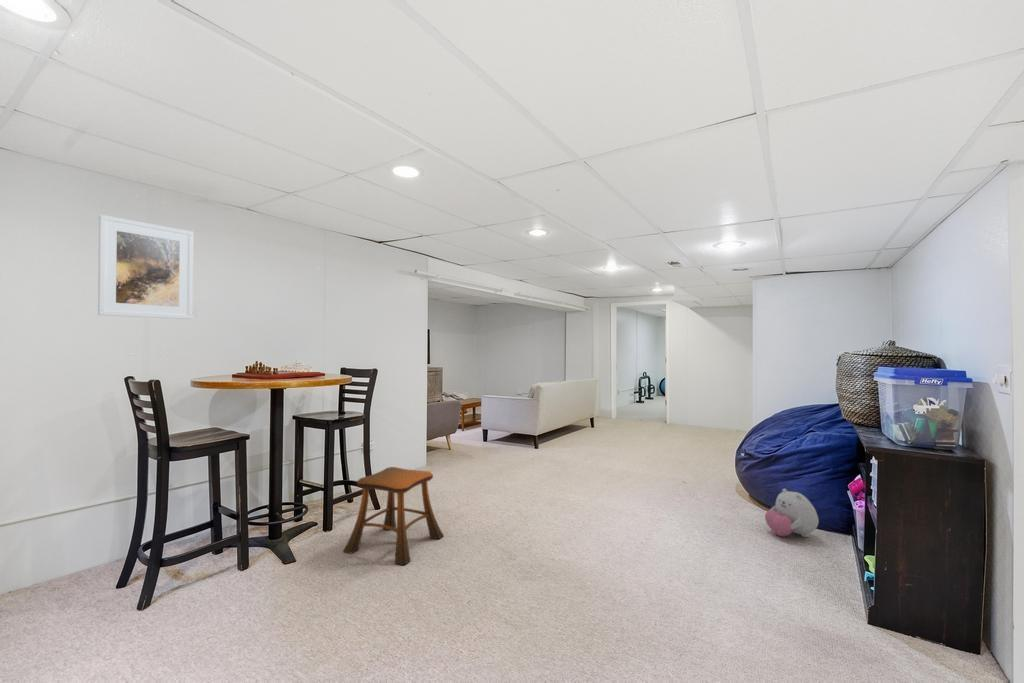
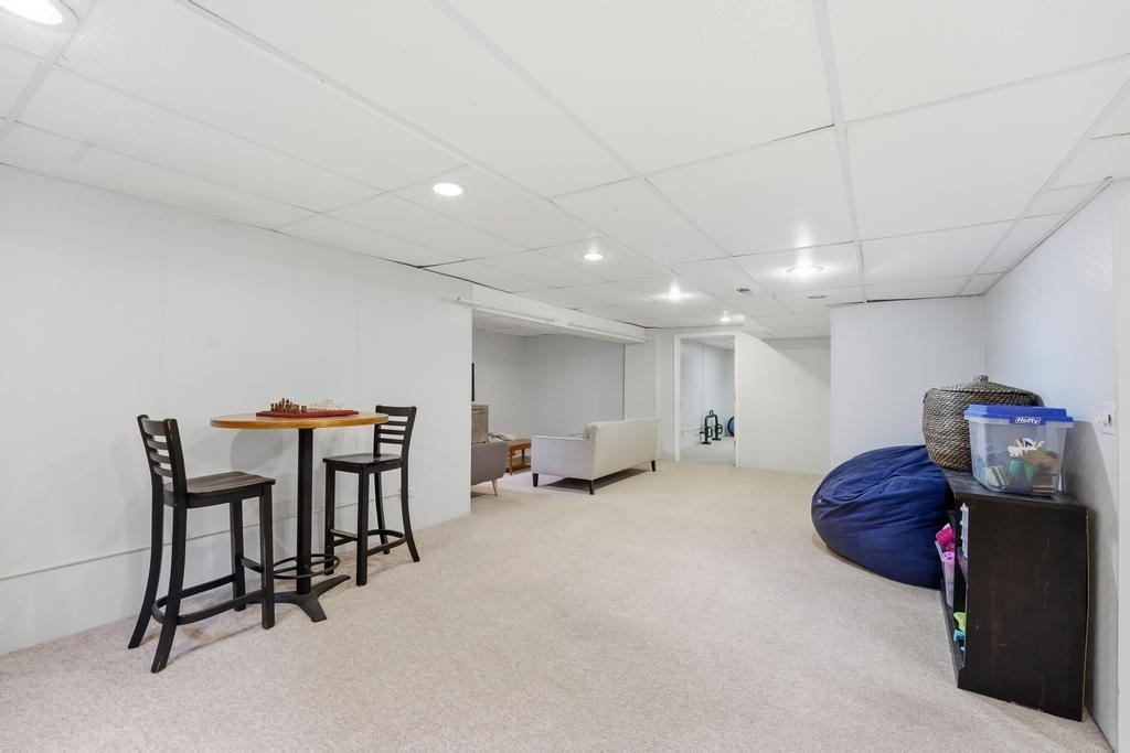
- stool [342,466,445,566]
- plush toy [764,488,820,538]
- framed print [97,214,194,320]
